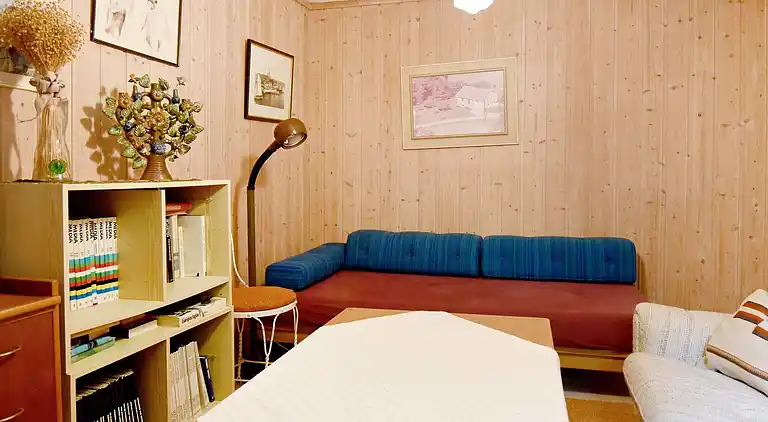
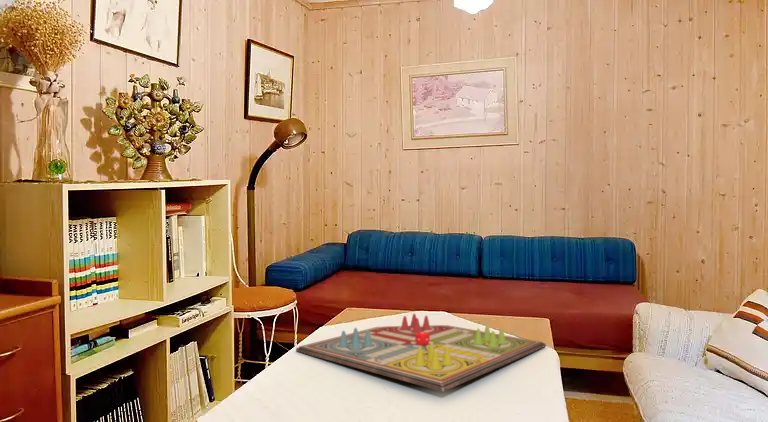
+ gameboard [295,312,547,392]
